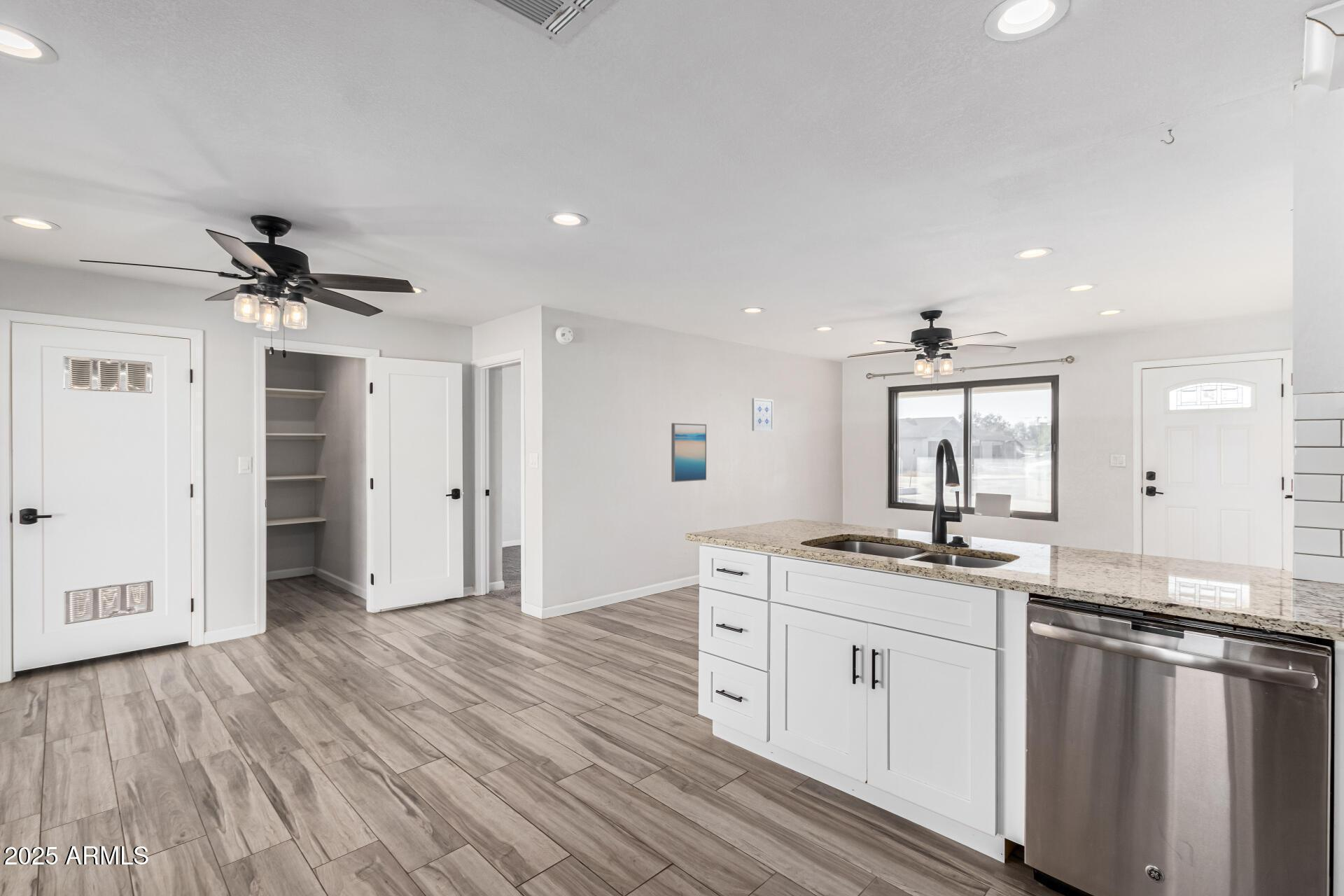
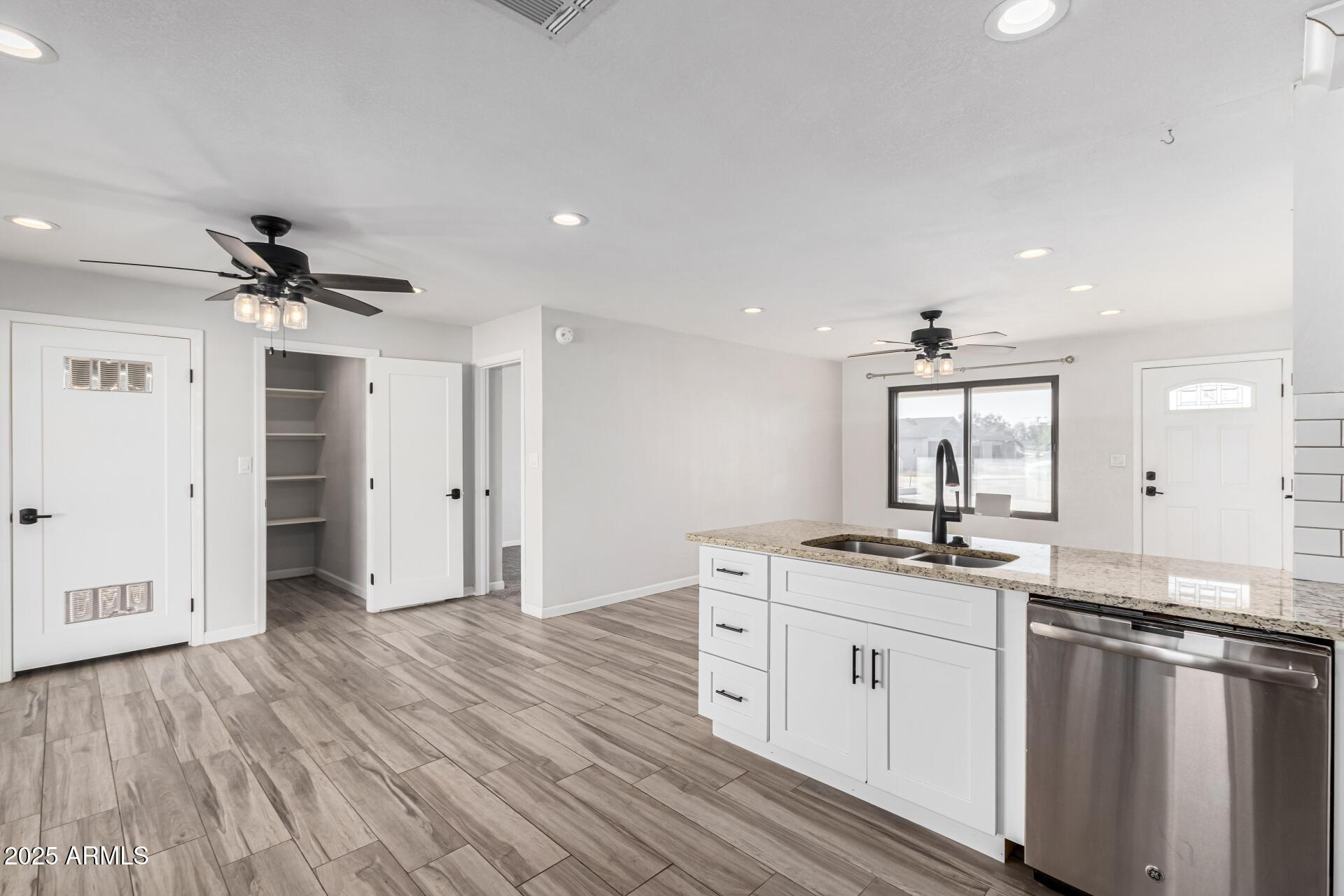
- wall art [671,422,707,483]
- wall art [751,398,774,432]
